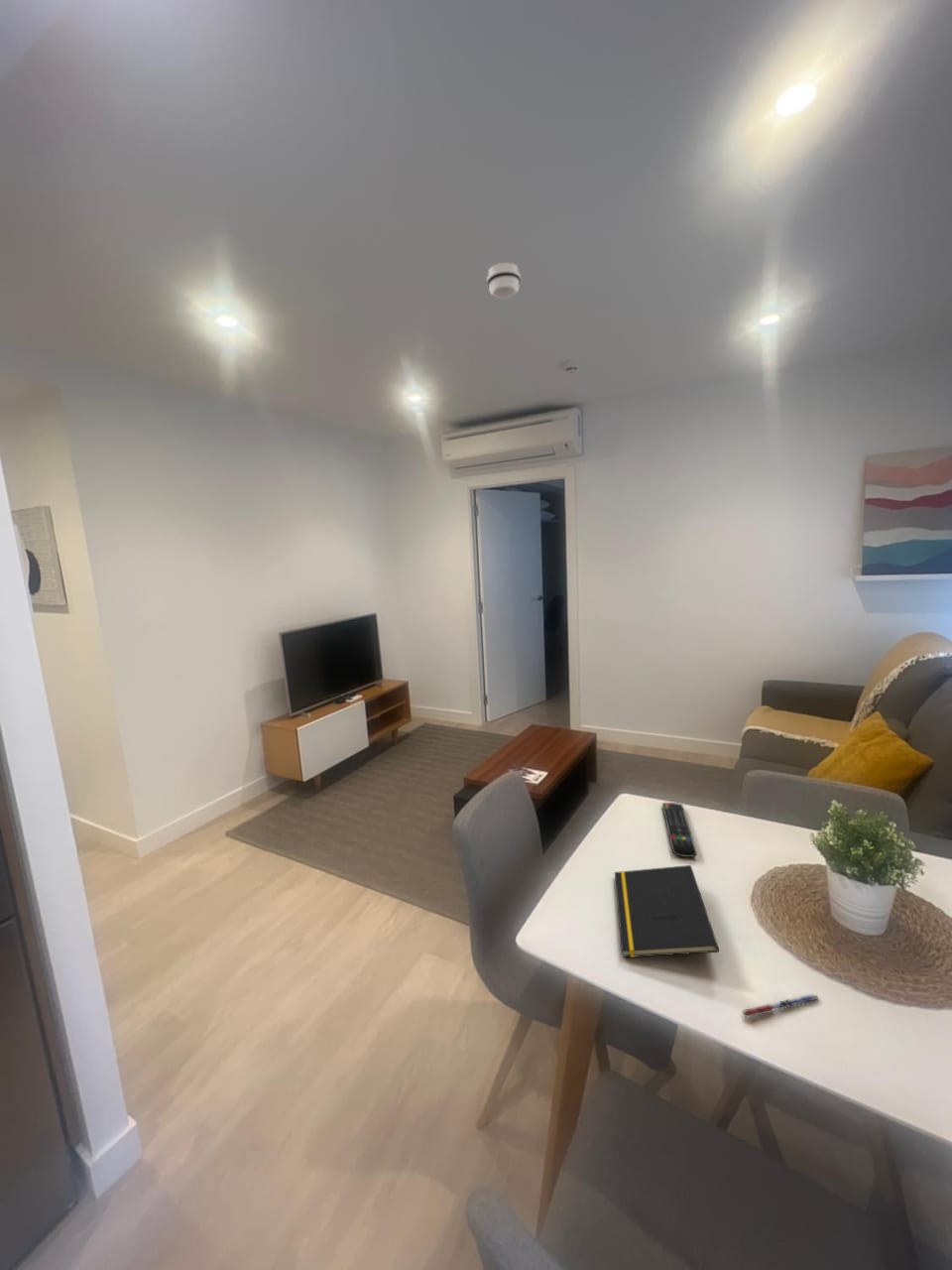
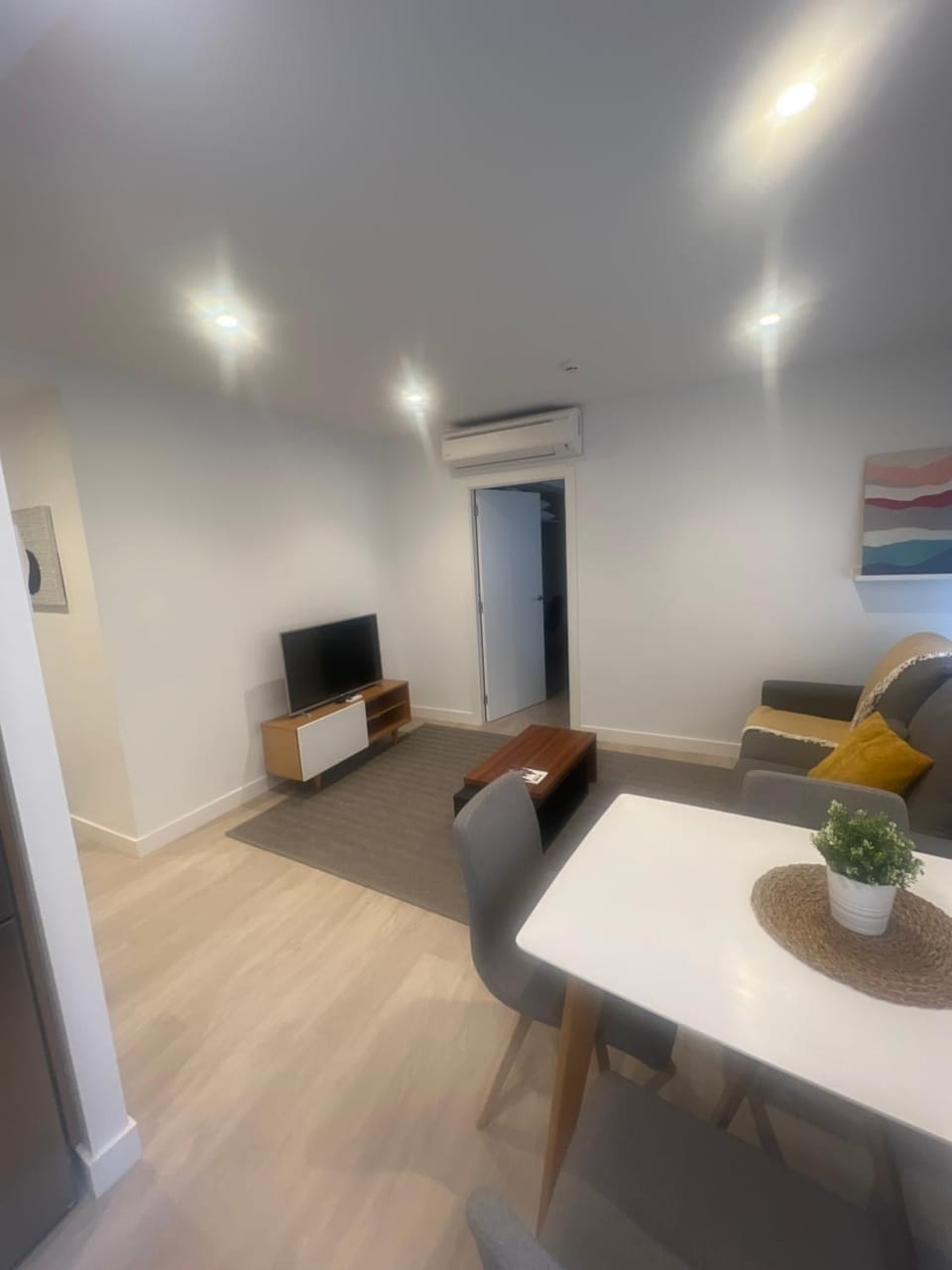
- smoke detector [486,262,522,300]
- notepad [614,864,720,958]
- remote control [661,802,698,858]
- pen [740,993,820,1019]
